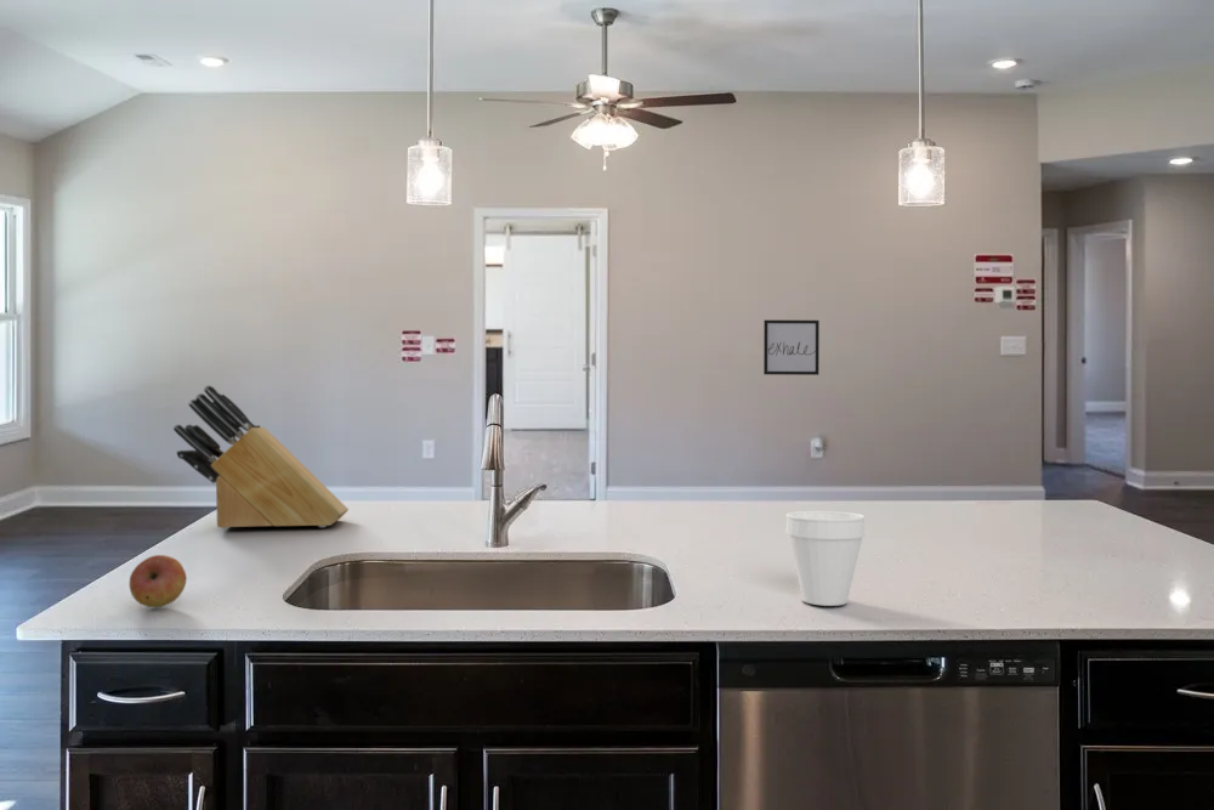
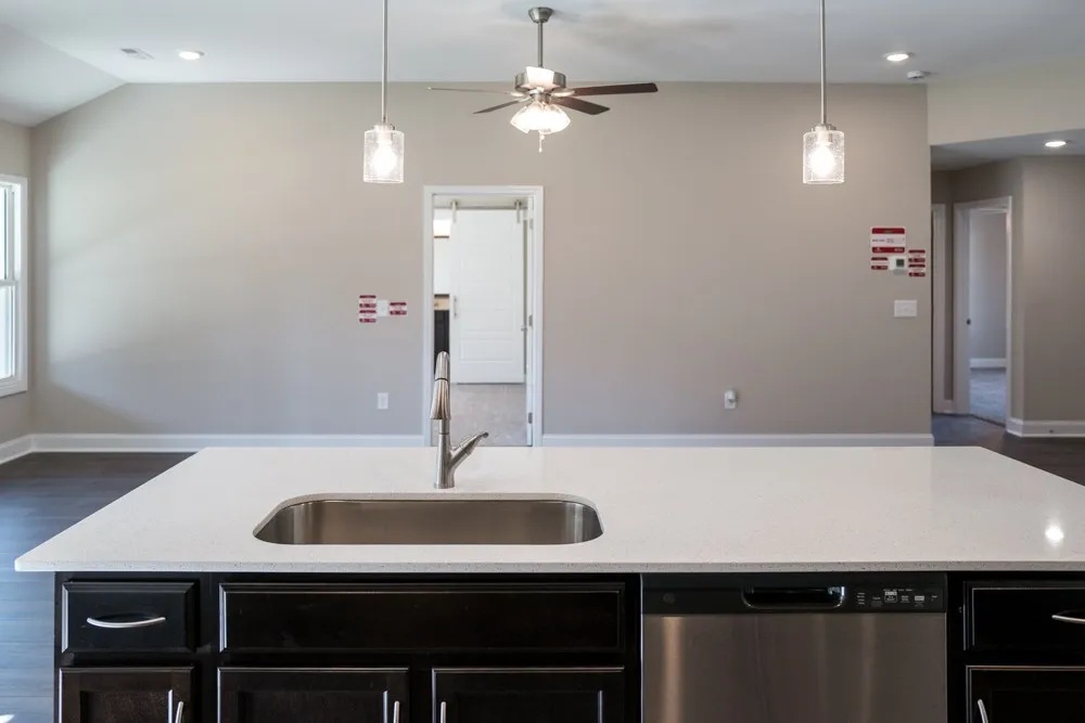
- fruit [129,554,187,608]
- knife block [172,384,350,531]
- cup [784,510,866,607]
- wall art [762,319,821,376]
